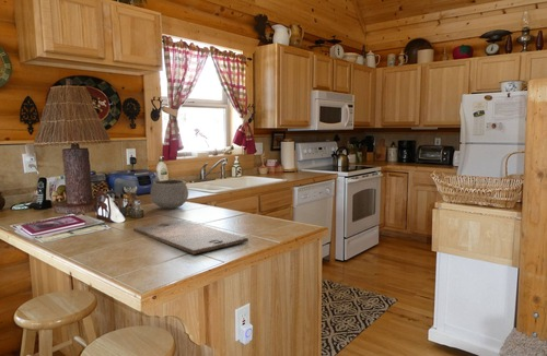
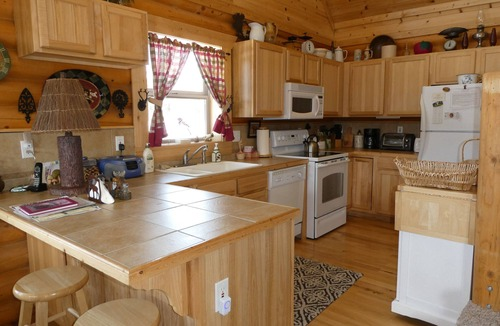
- cutting board [132,218,249,256]
- bowl [150,179,189,210]
